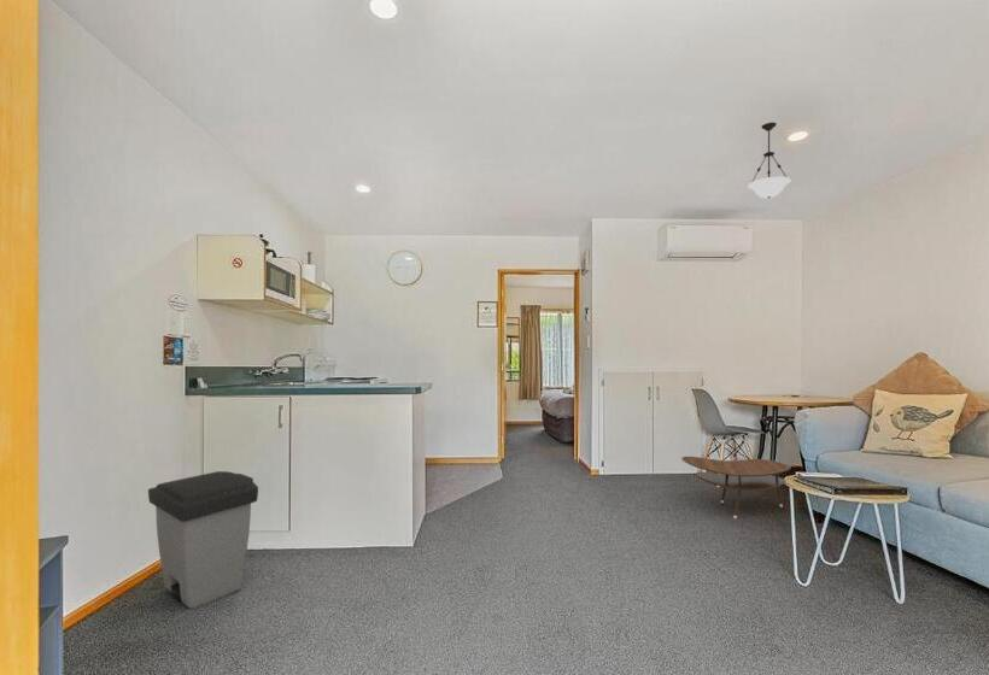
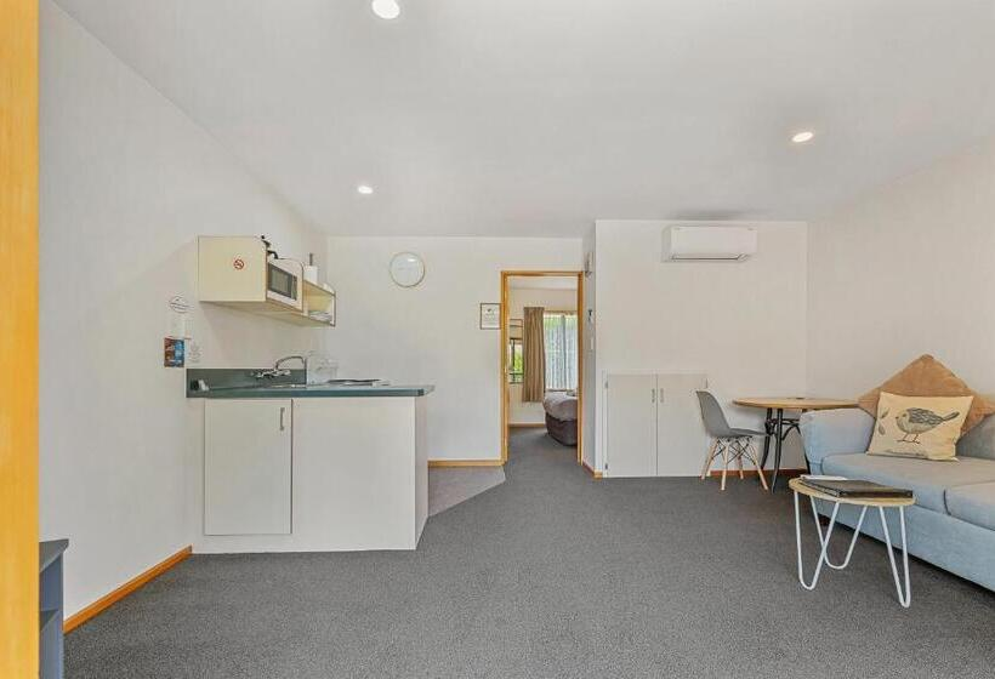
- side table [680,456,792,520]
- pendant light [747,122,791,199]
- trash can [147,470,259,610]
